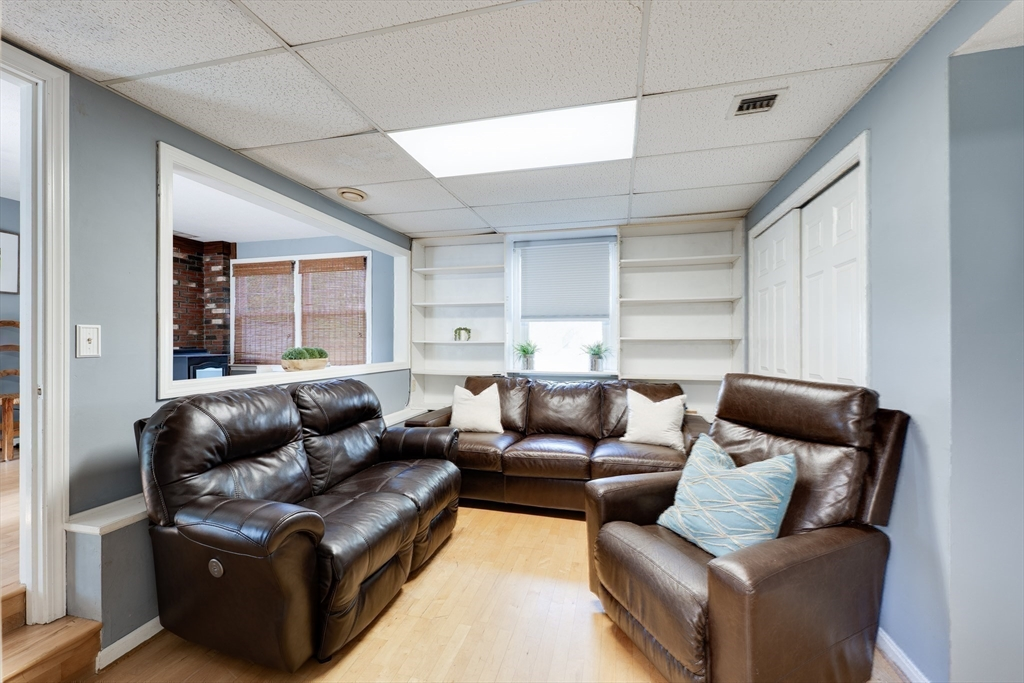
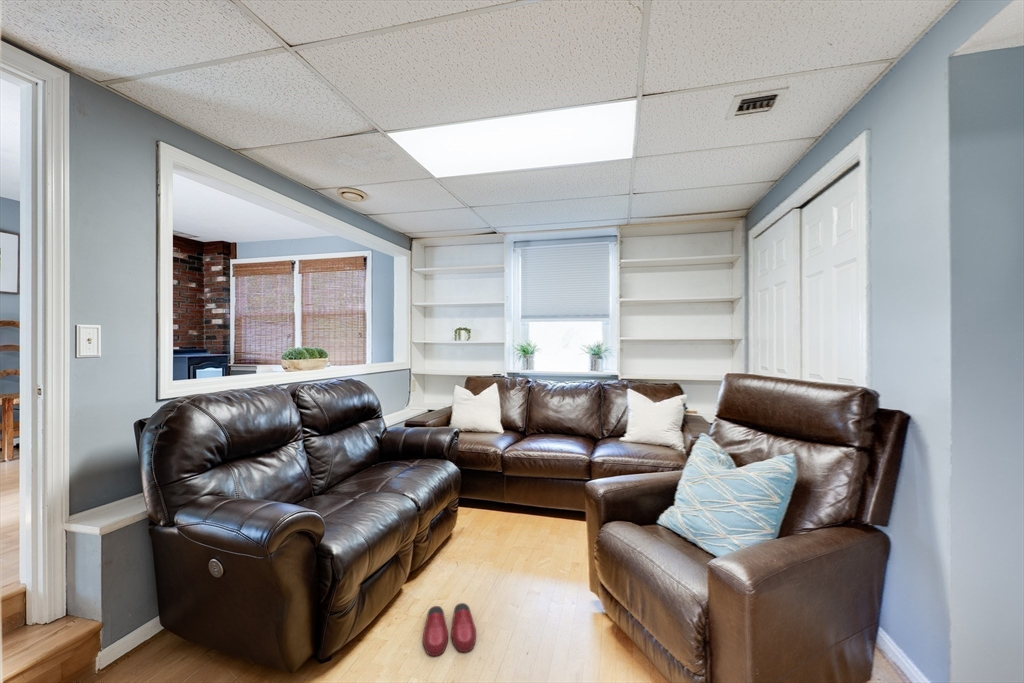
+ slippers [422,602,477,657]
